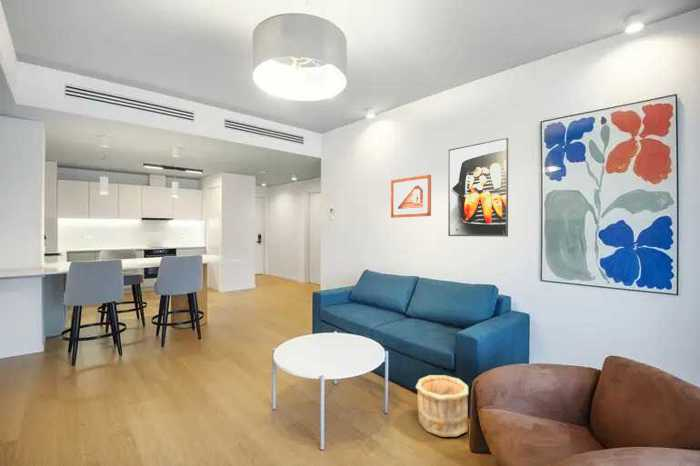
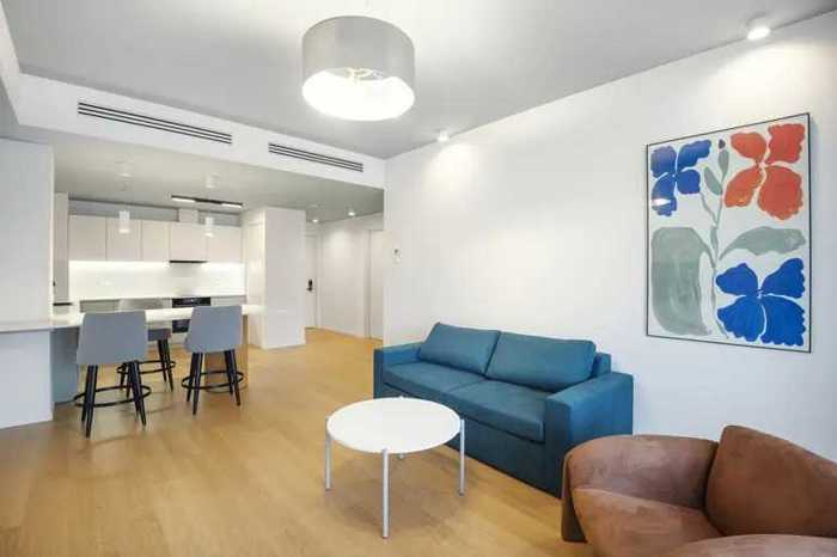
- picture frame [390,174,432,219]
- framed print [447,137,509,238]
- wooden bucket [415,374,469,438]
